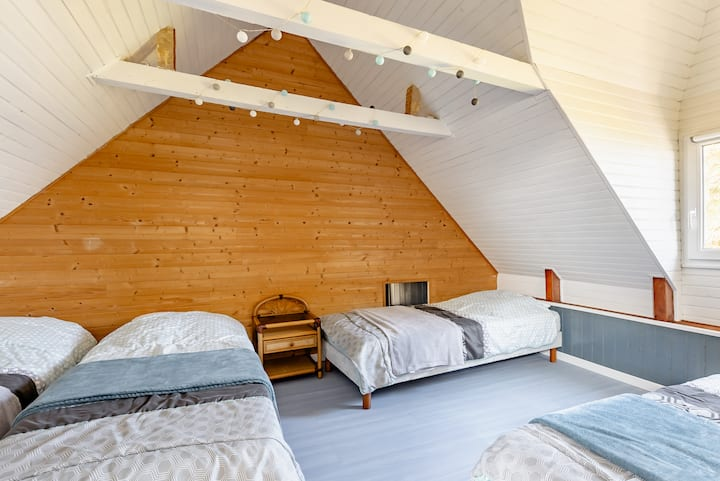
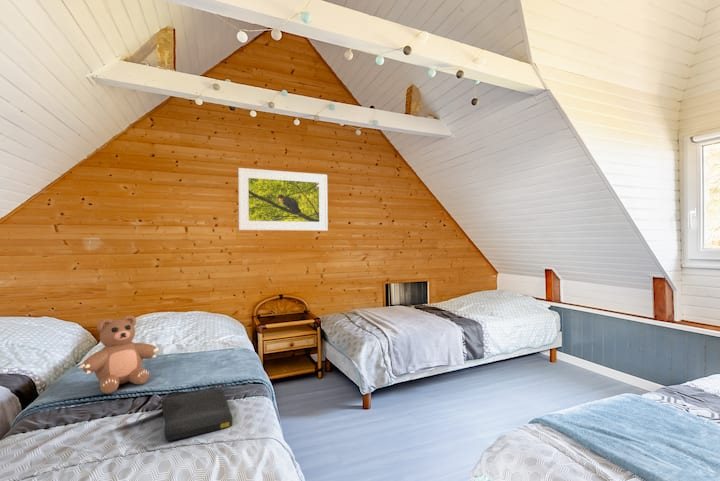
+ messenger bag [159,382,234,442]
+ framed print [237,167,329,231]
+ teddy bear [77,314,160,394]
